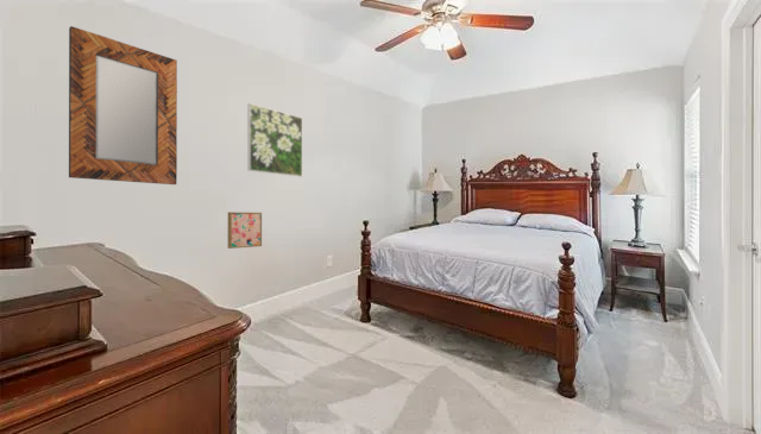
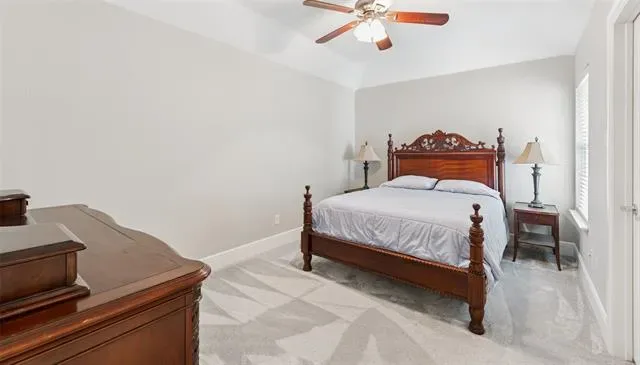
- home mirror [68,25,178,185]
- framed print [246,102,303,178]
- wall art [227,210,263,250]
